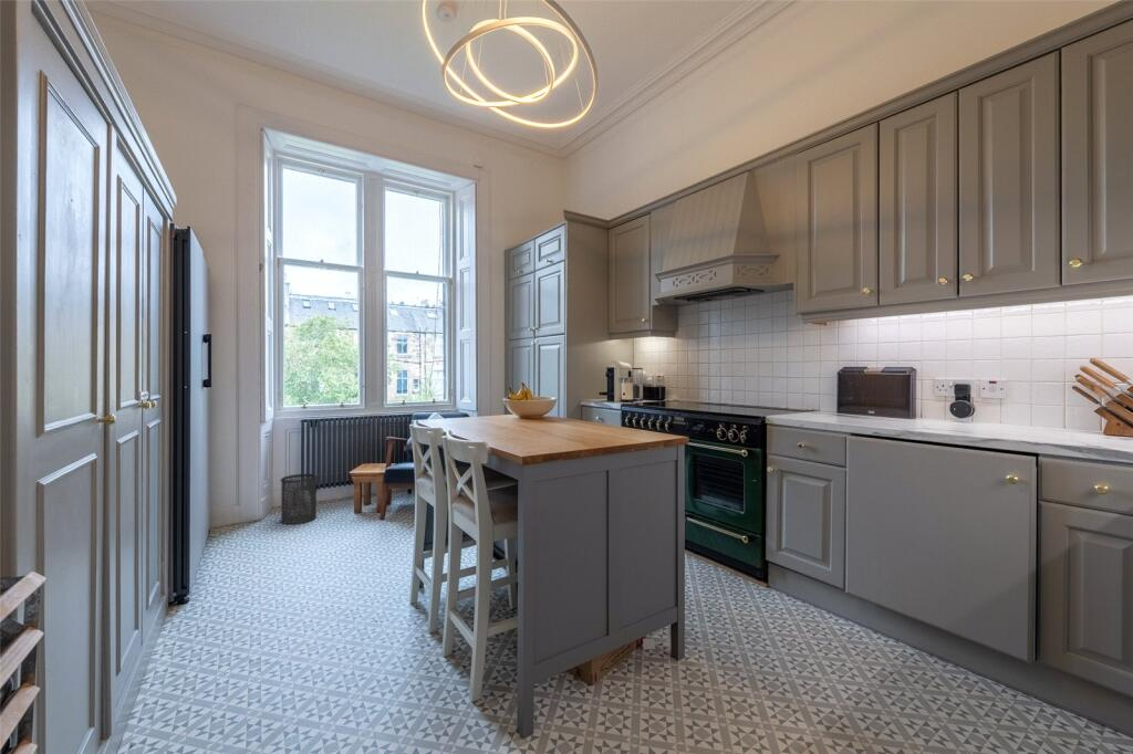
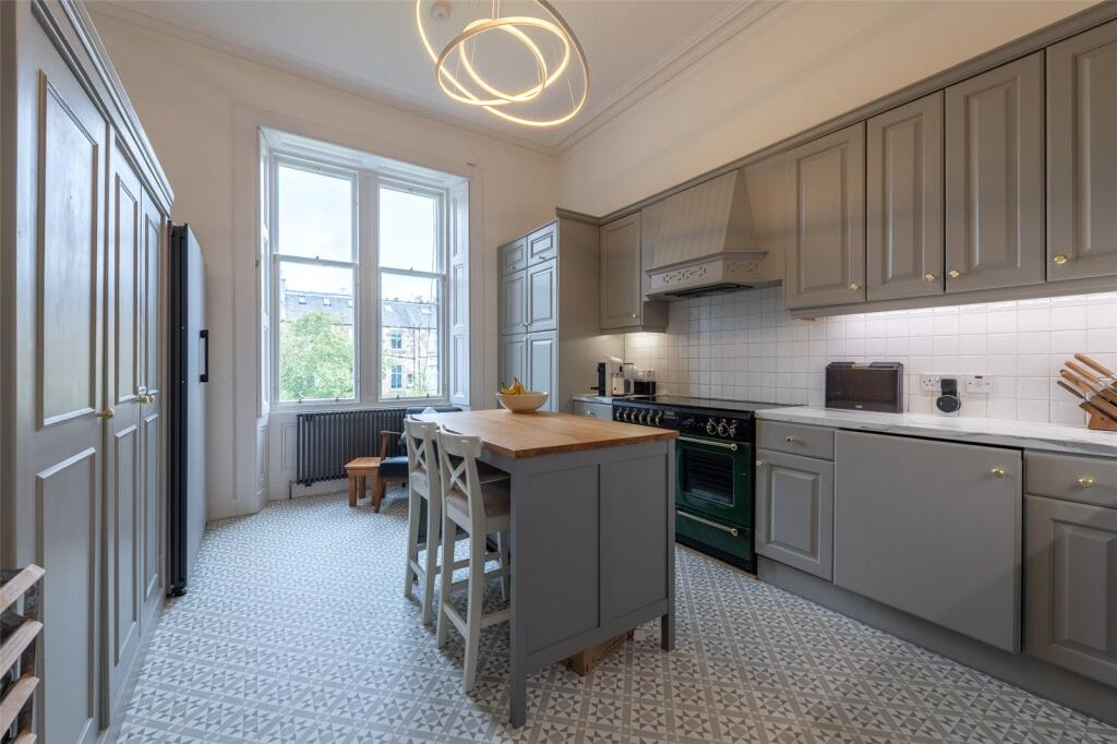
- trash can [279,473,319,525]
